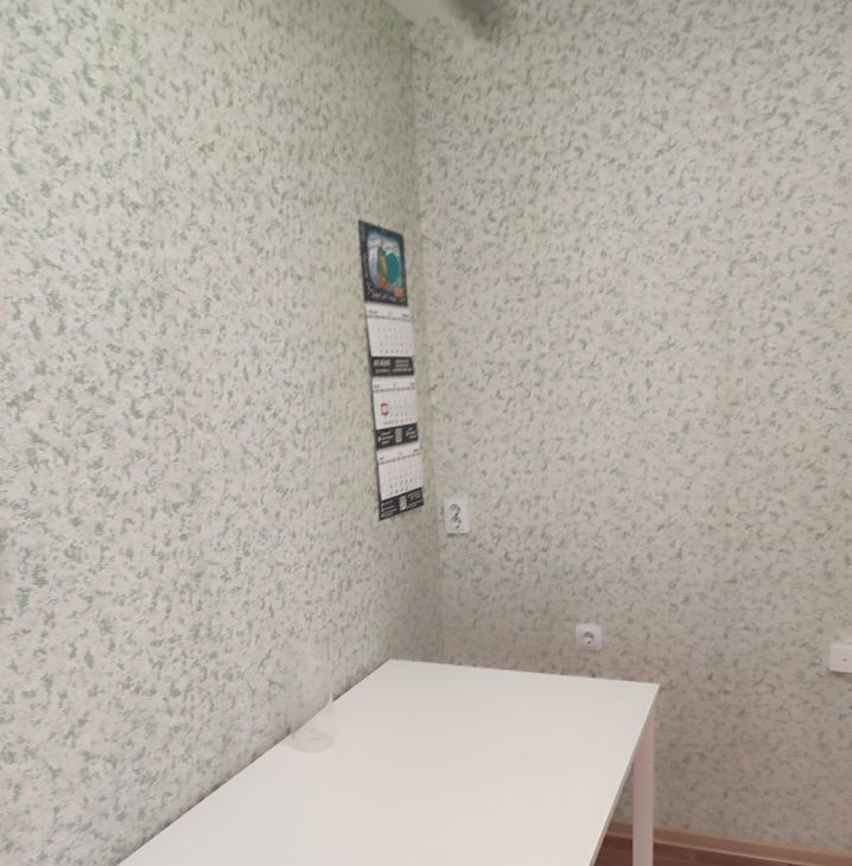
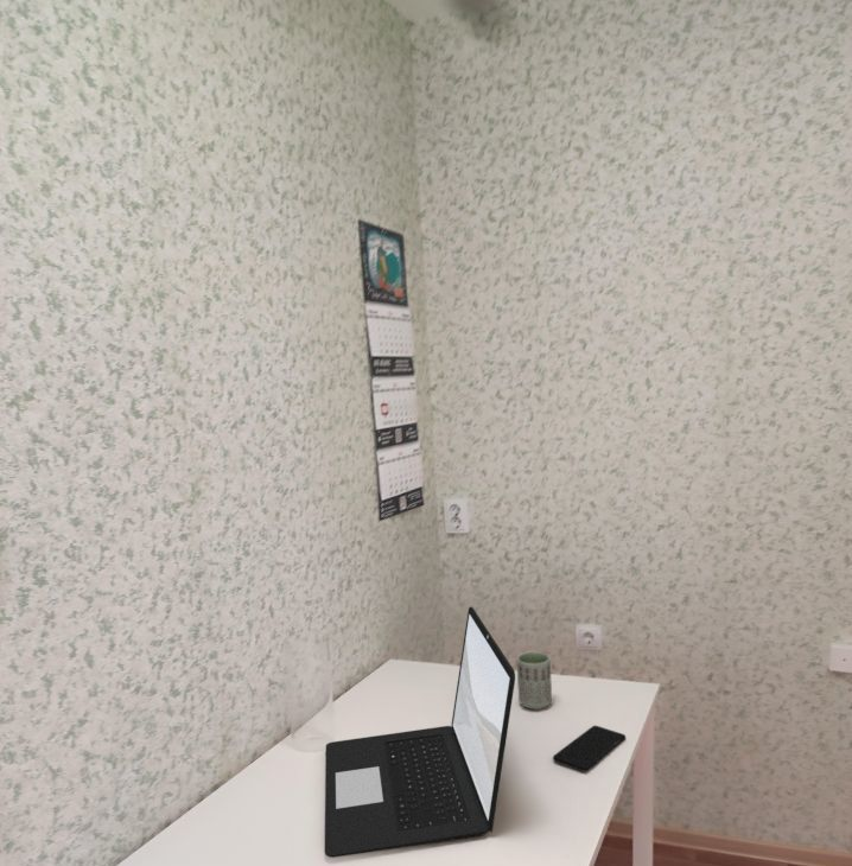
+ laptop [324,606,516,859]
+ cup [516,651,553,711]
+ smartphone [552,725,627,773]
